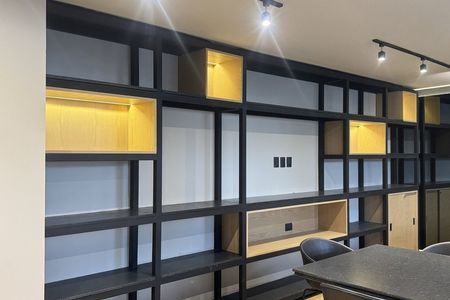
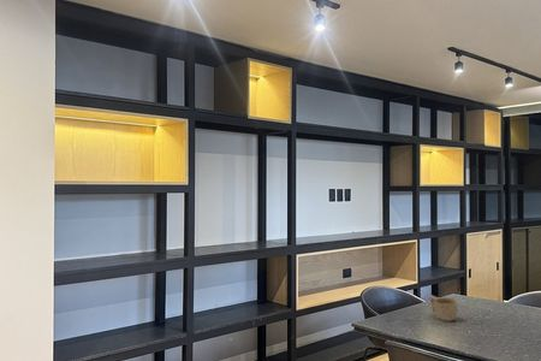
+ cup [429,295,459,322]
